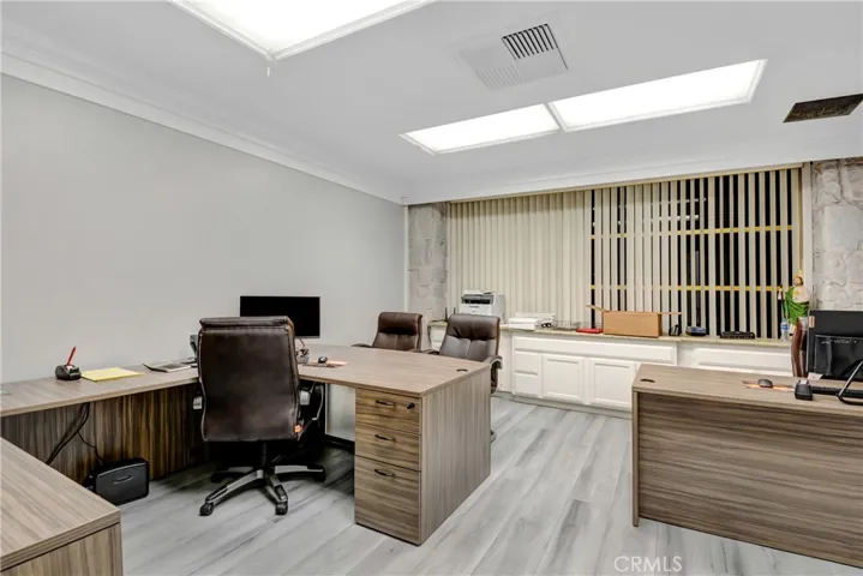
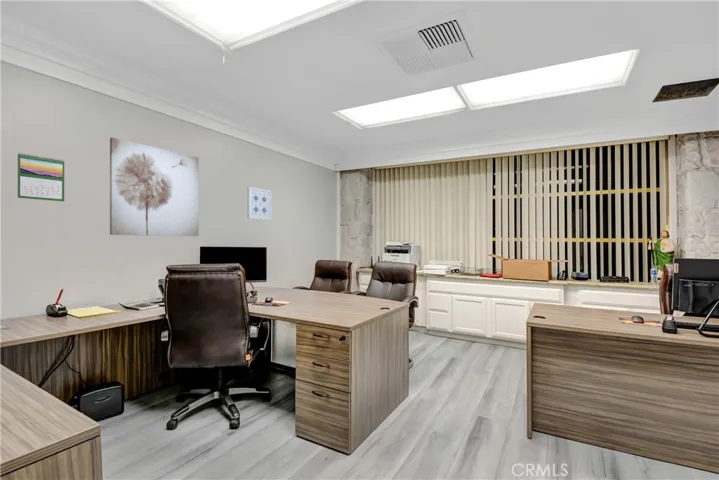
+ calendar [17,152,65,202]
+ wall art [246,186,273,221]
+ wall art [109,136,200,237]
